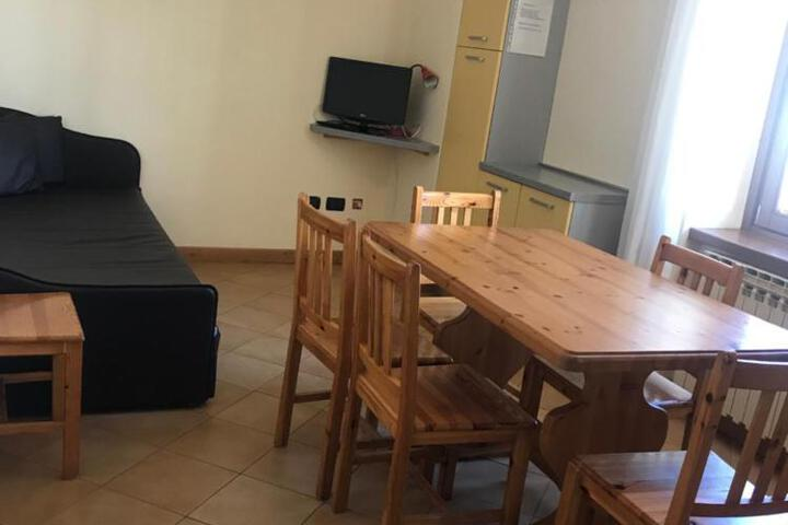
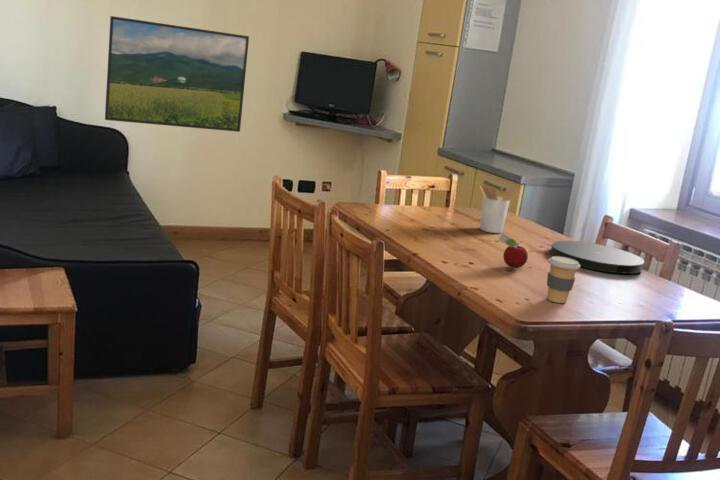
+ utensil holder [479,183,516,234]
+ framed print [104,15,250,133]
+ coffee cup [546,256,581,304]
+ fruit [498,232,529,269]
+ plate [550,240,645,275]
